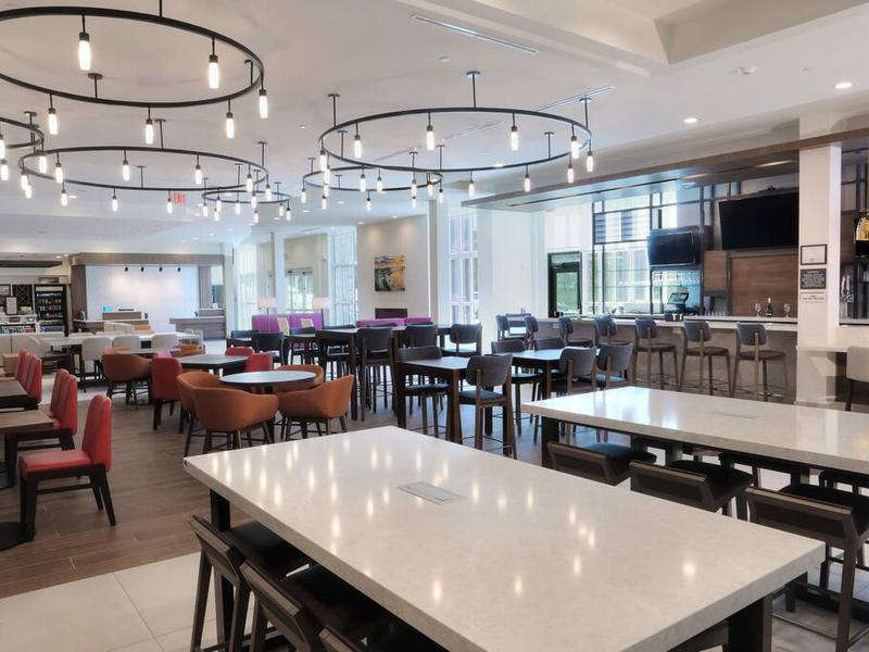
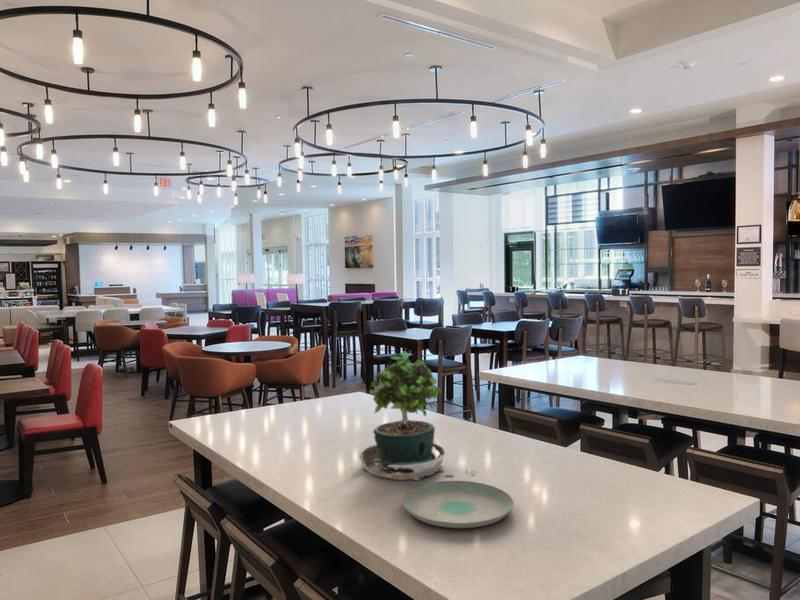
+ plate [401,480,515,529]
+ potted plant [358,350,477,482]
